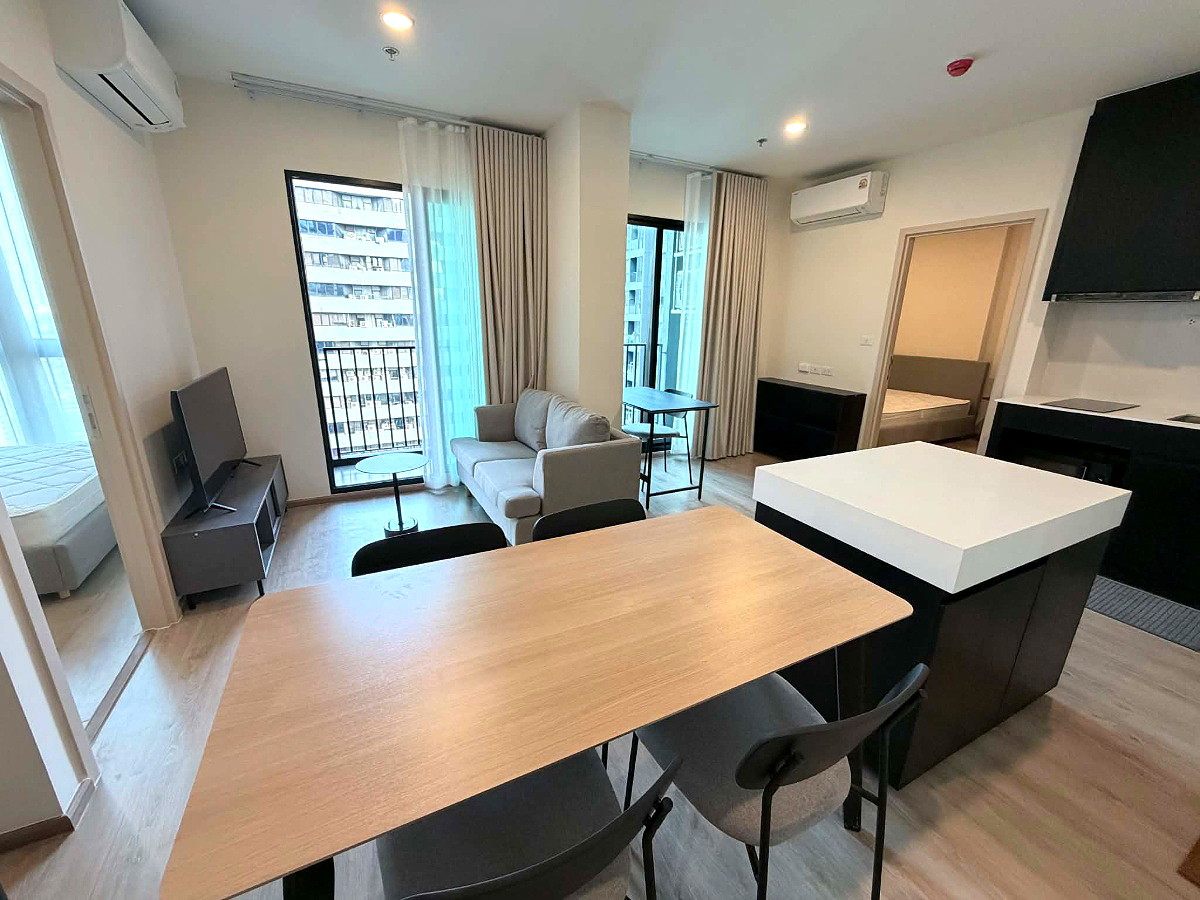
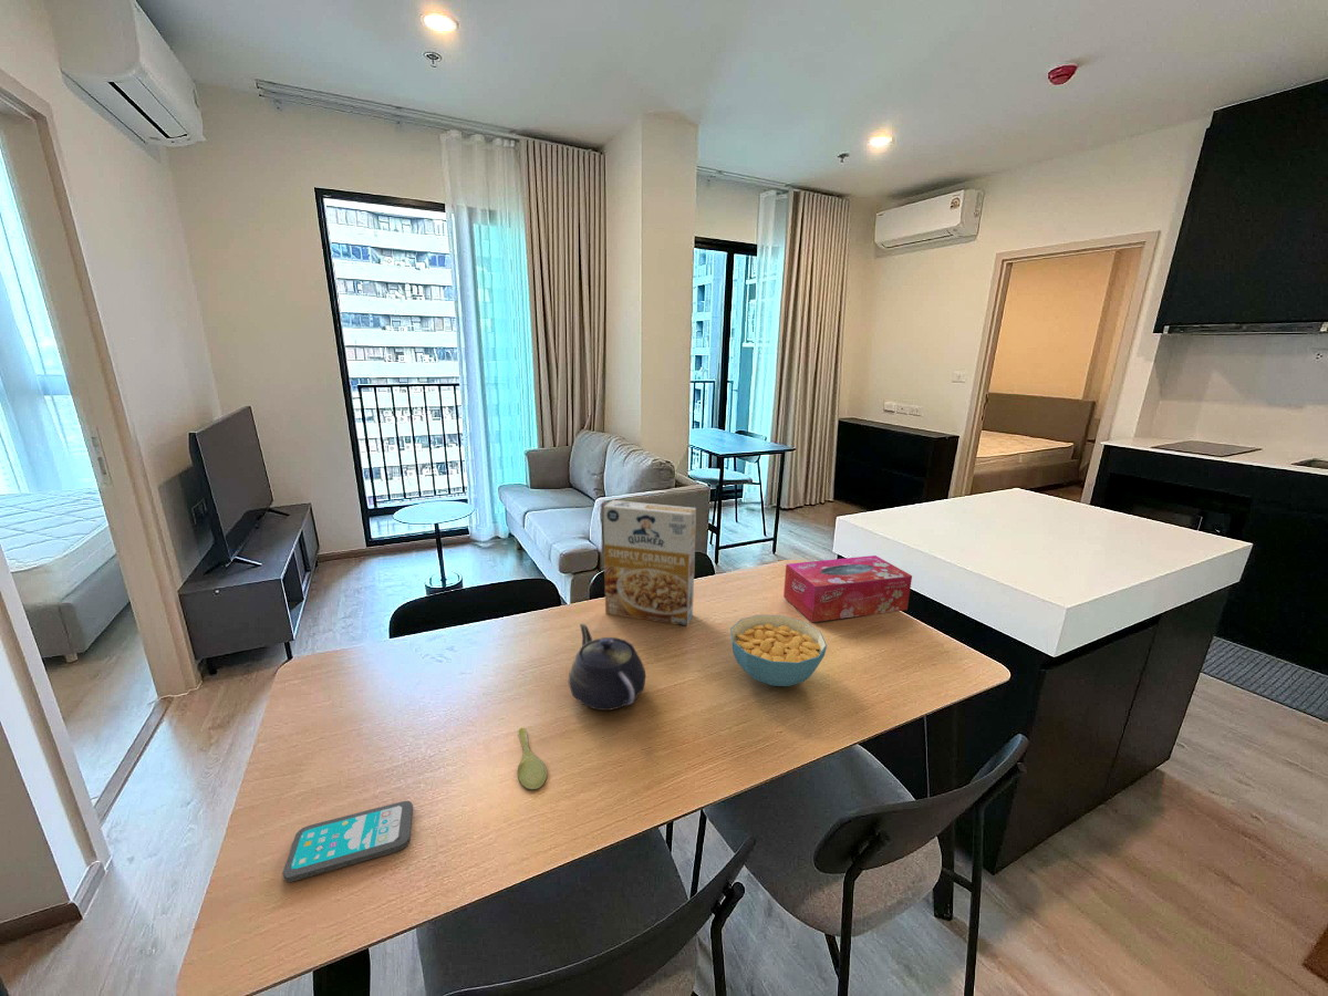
+ cereal box [603,499,697,627]
+ spoon [517,727,548,790]
+ tissue box [782,554,913,623]
+ teapot [568,622,646,712]
+ cereal bowl [729,613,828,687]
+ smartphone [282,800,414,883]
